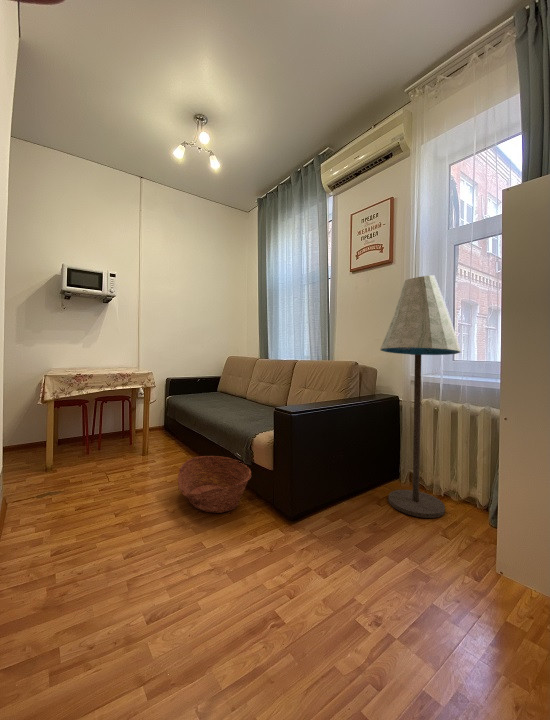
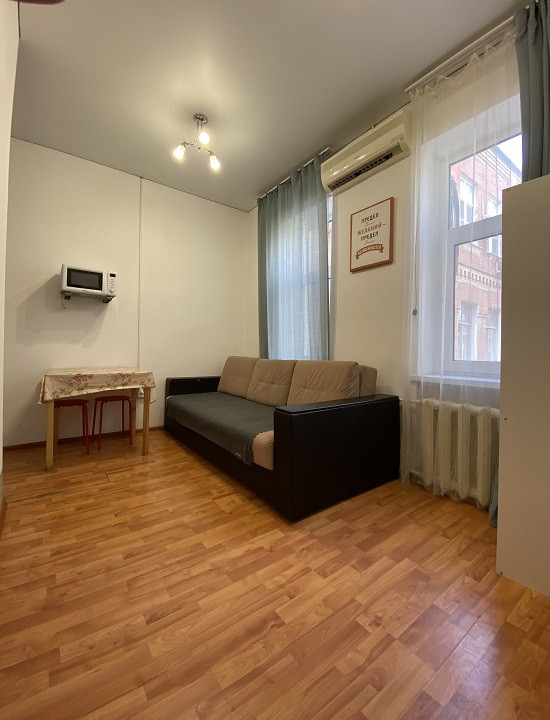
- basket [177,455,252,514]
- floor lamp [379,274,462,519]
